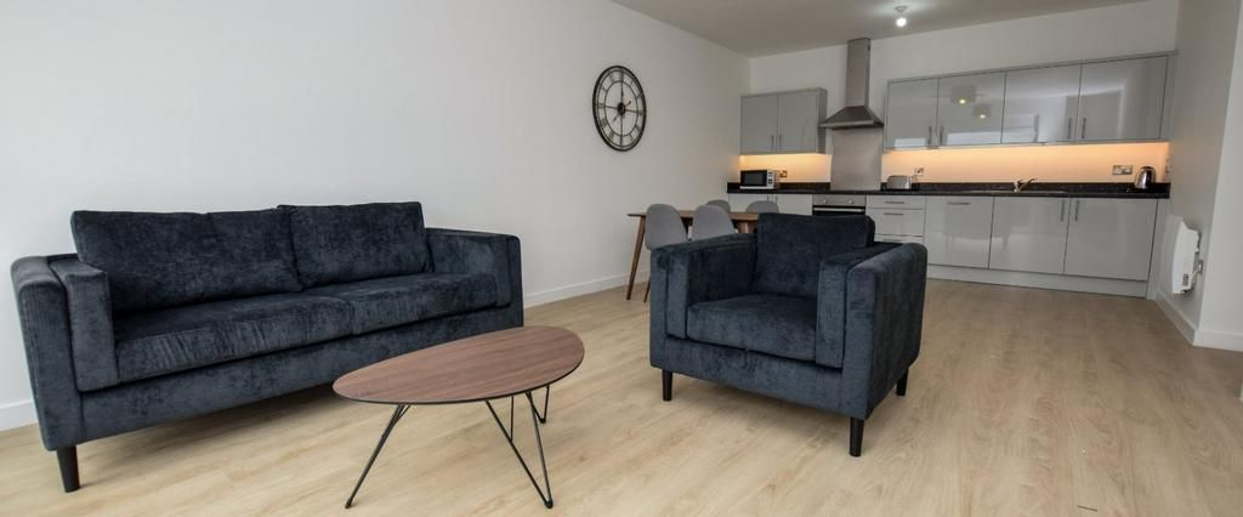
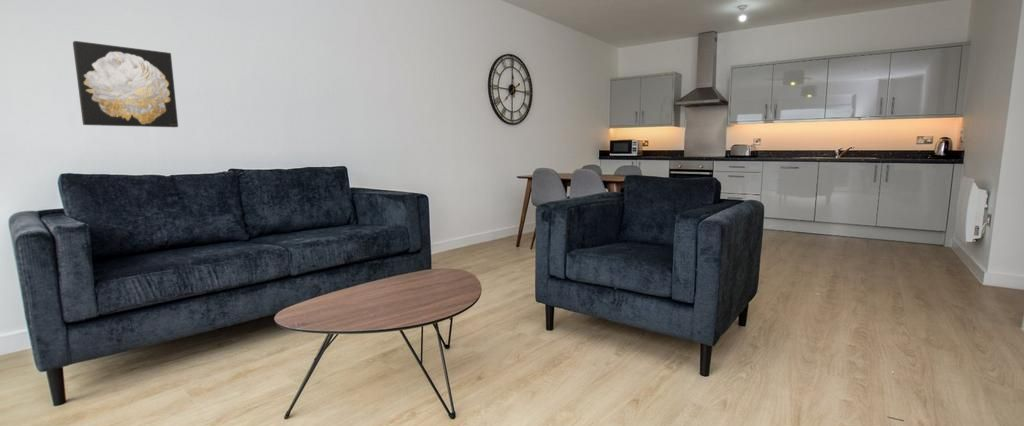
+ wall art [72,40,179,128]
